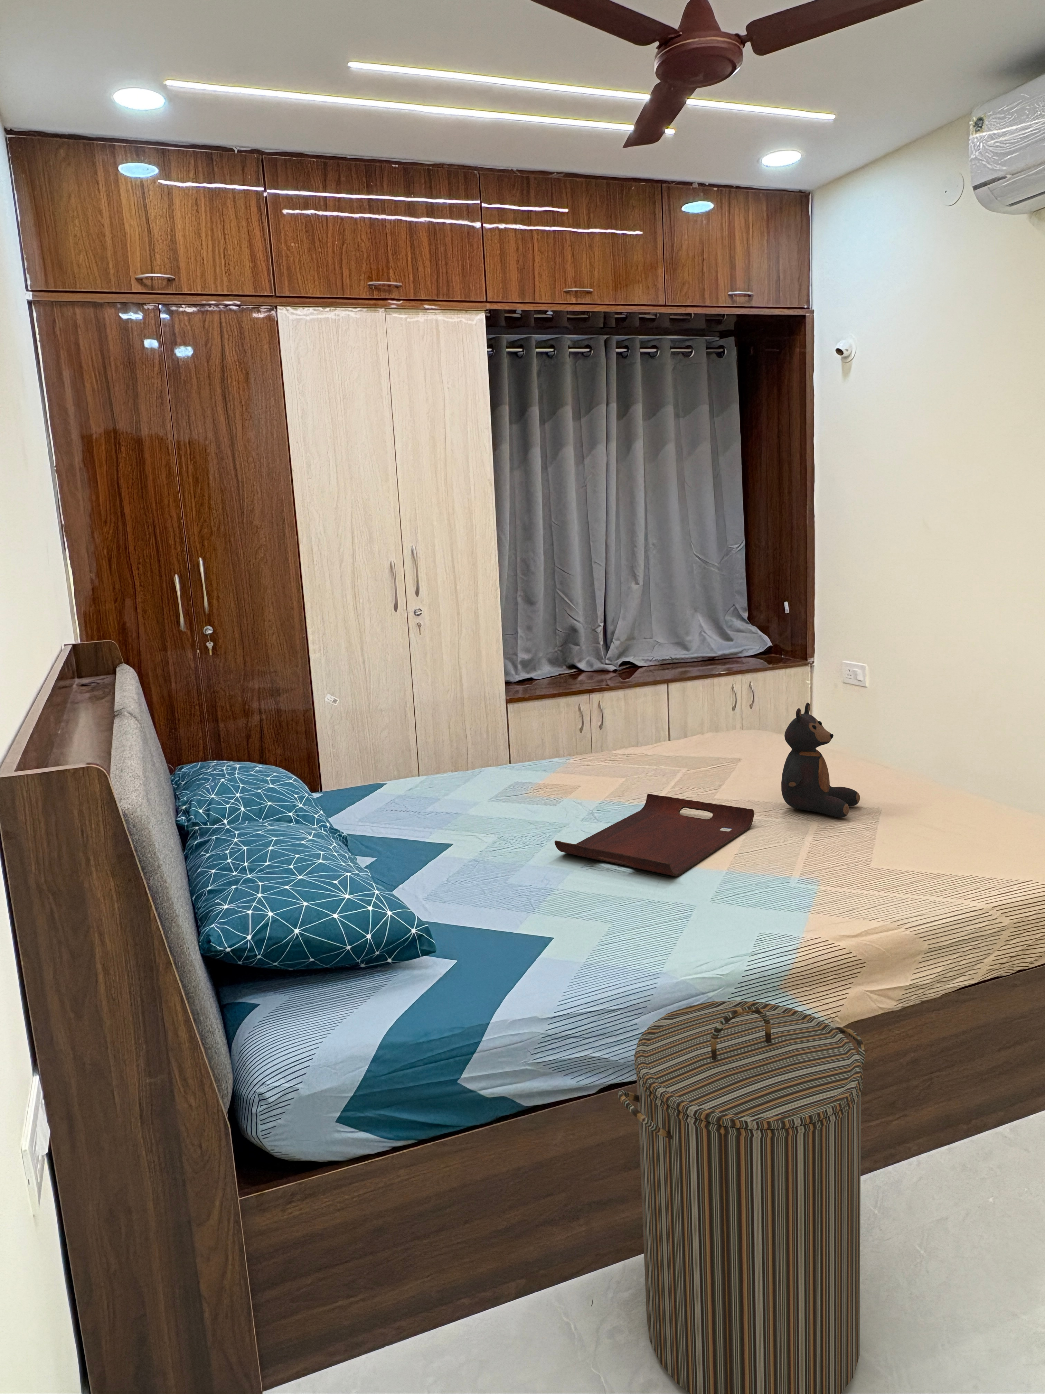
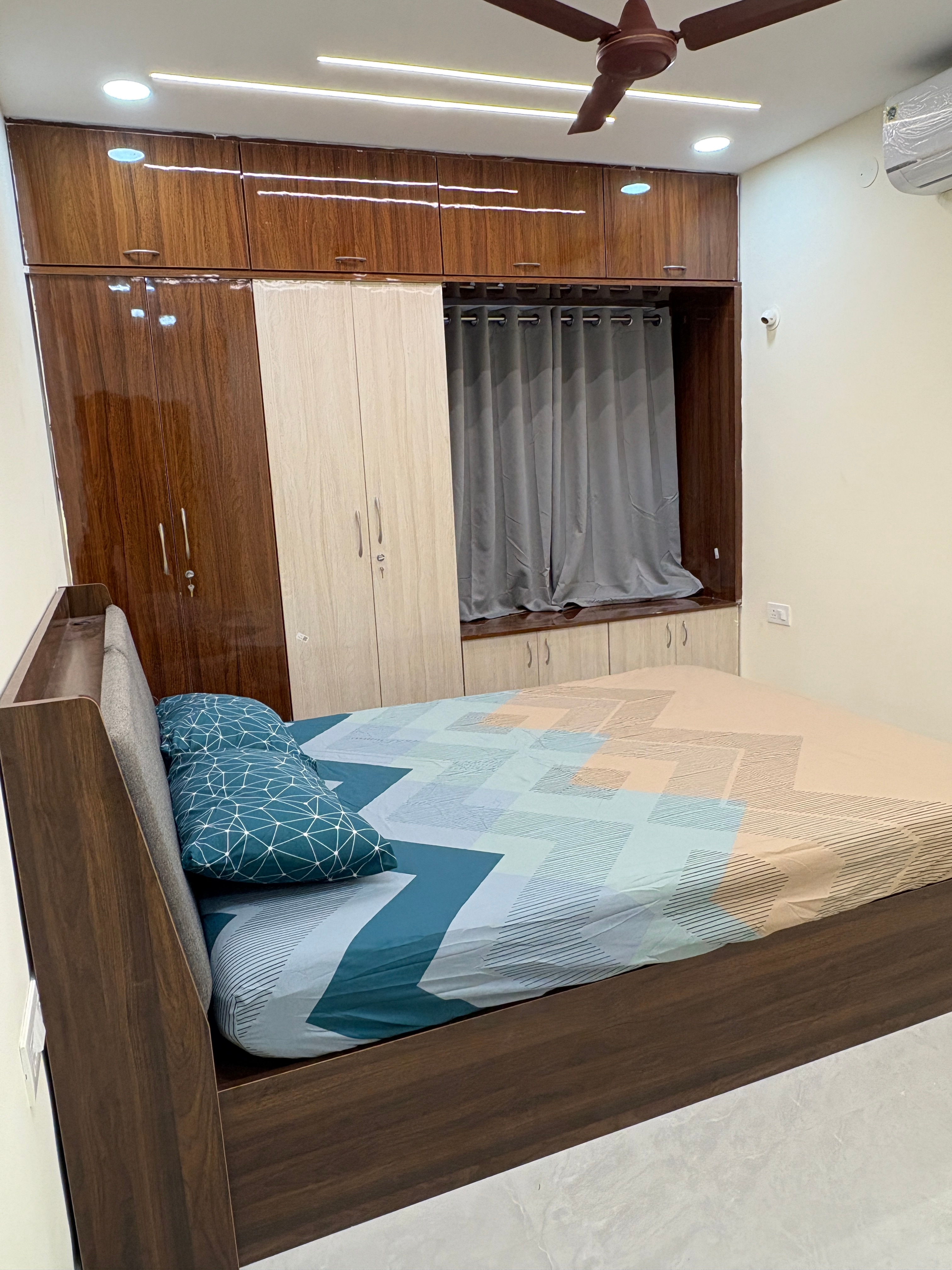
- laundry hamper [618,1000,865,1394]
- serving tray [554,794,755,877]
- teddy bear [780,702,861,818]
